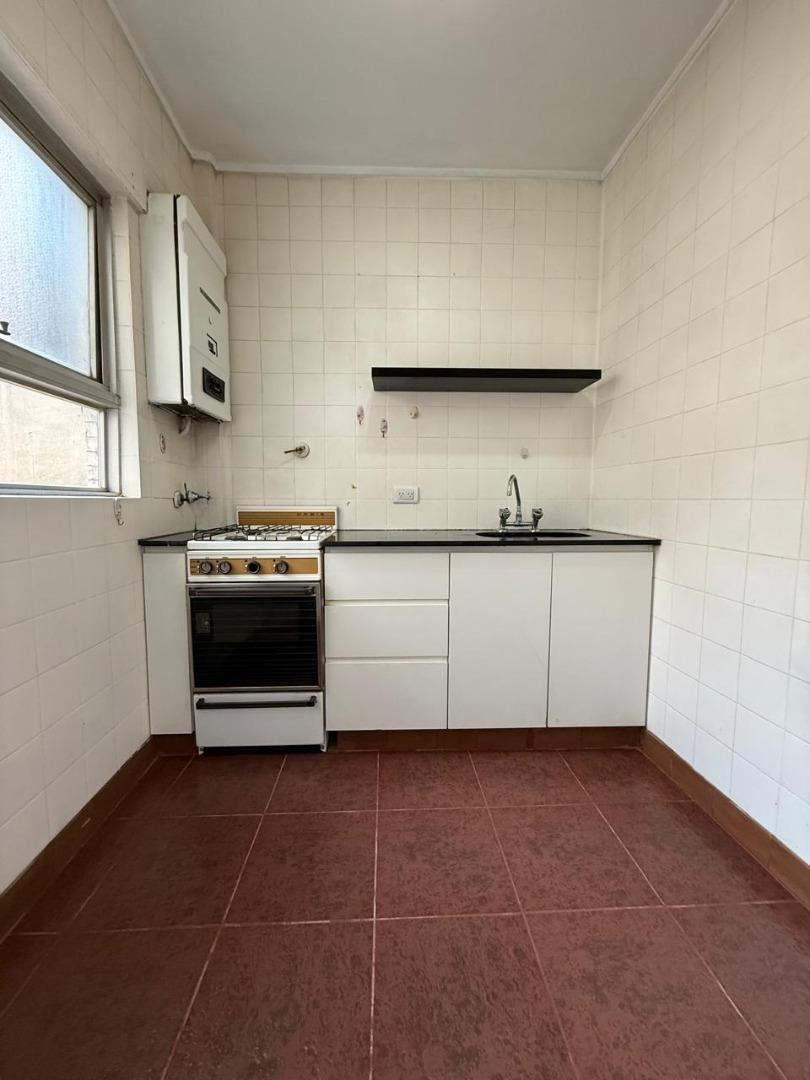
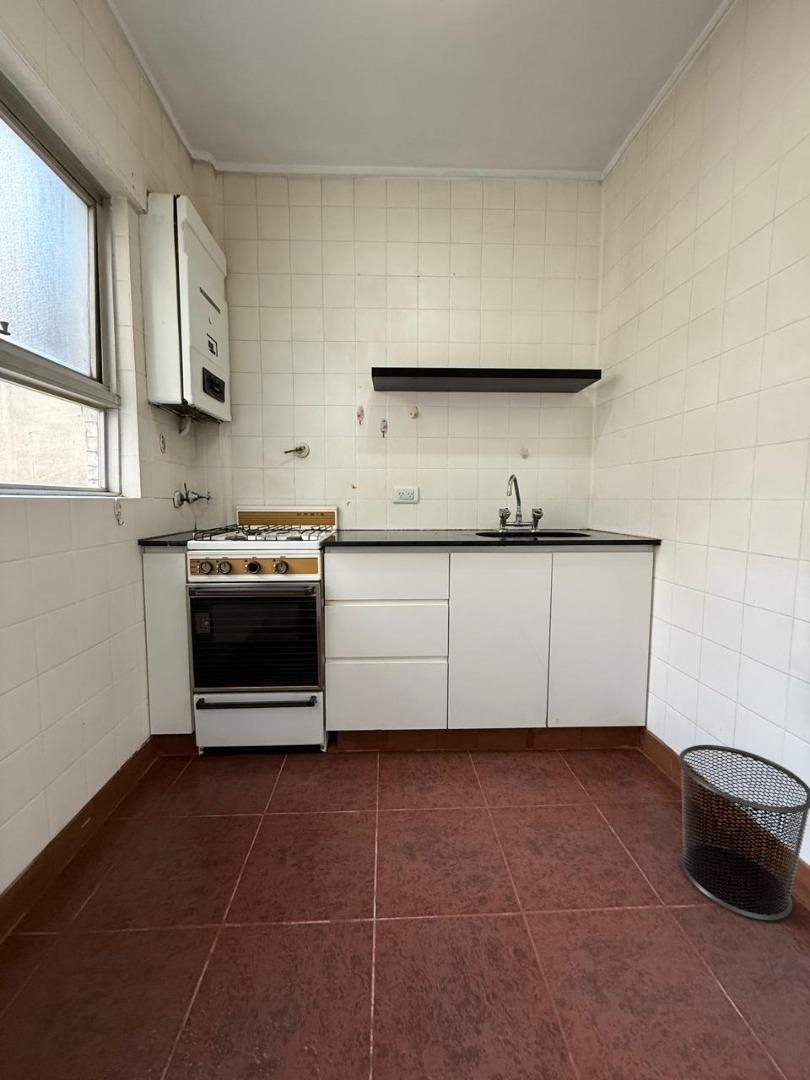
+ waste bin [678,744,810,921]
